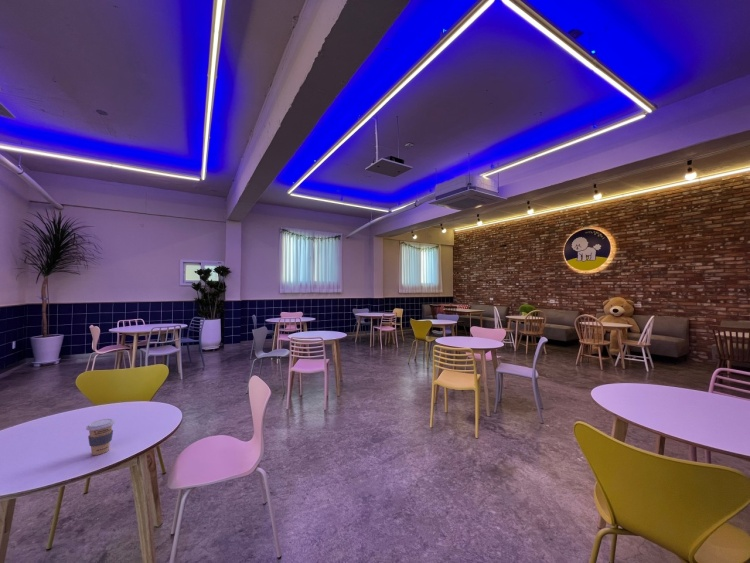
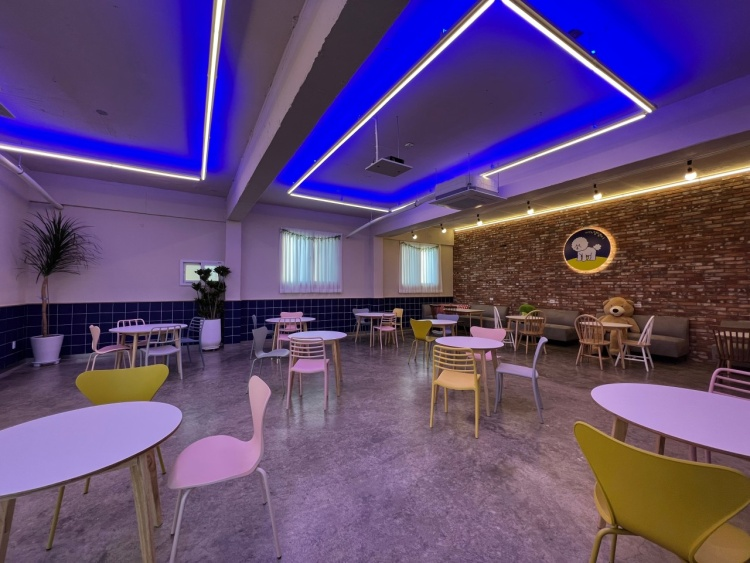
- coffee cup [85,418,116,456]
